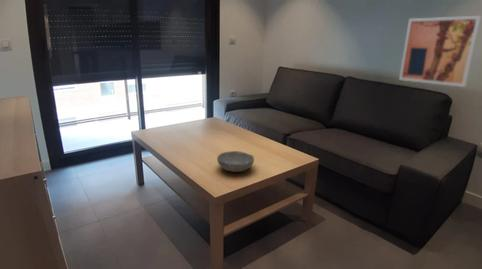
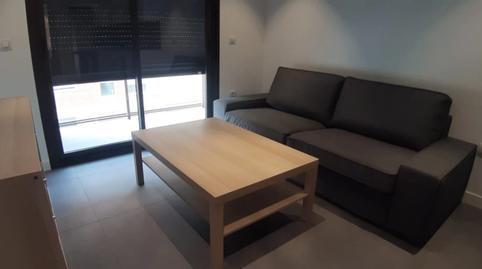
- bowl [216,150,255,173]
- wall art [398,15,482,88]
